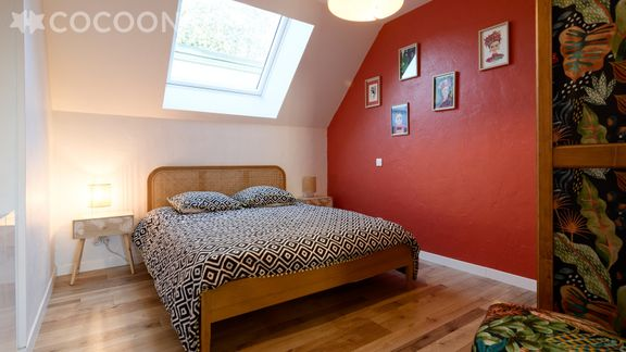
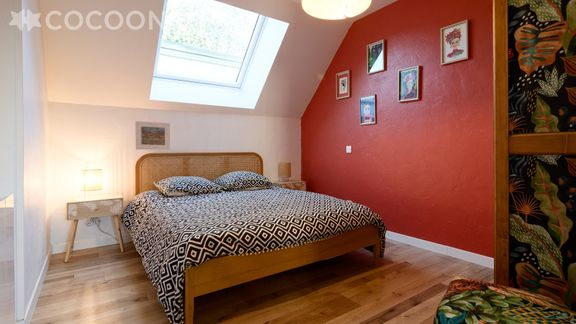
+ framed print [134,120,171,151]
